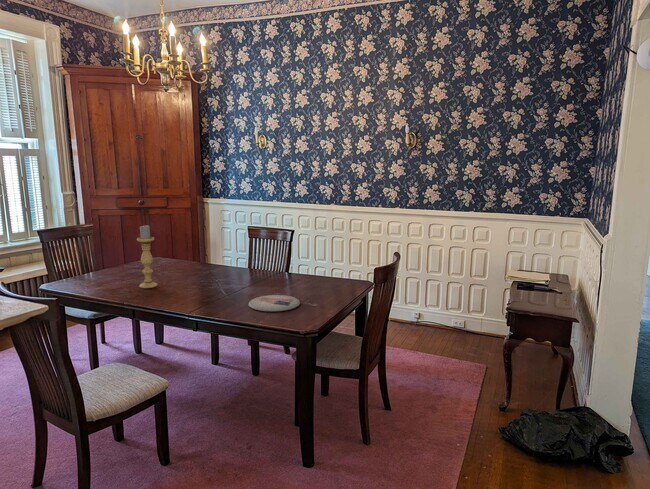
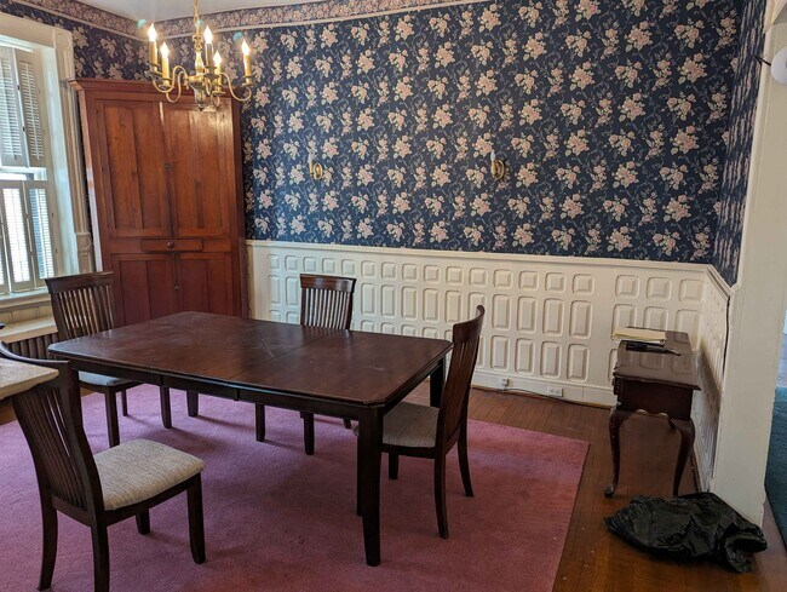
- candle holder [136,224,158,289]
- plate [247,294,301,313]
